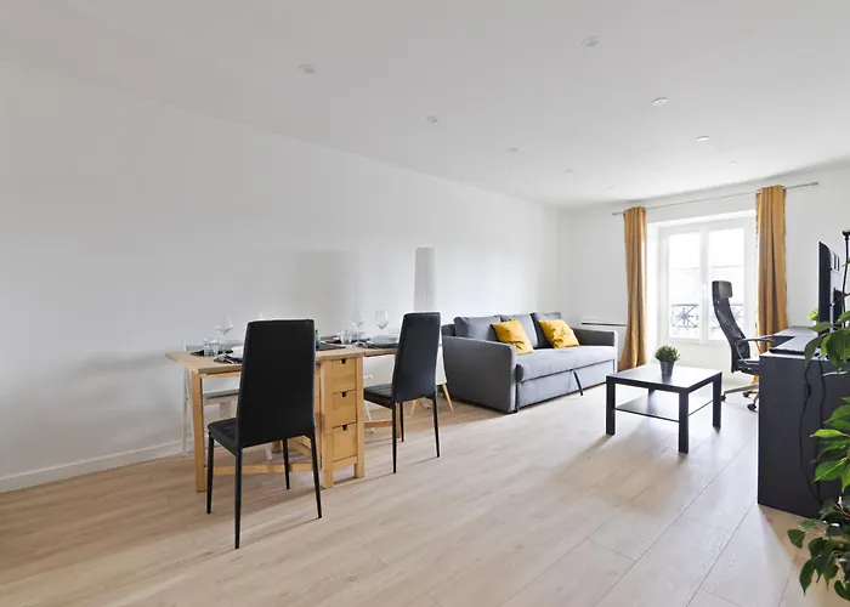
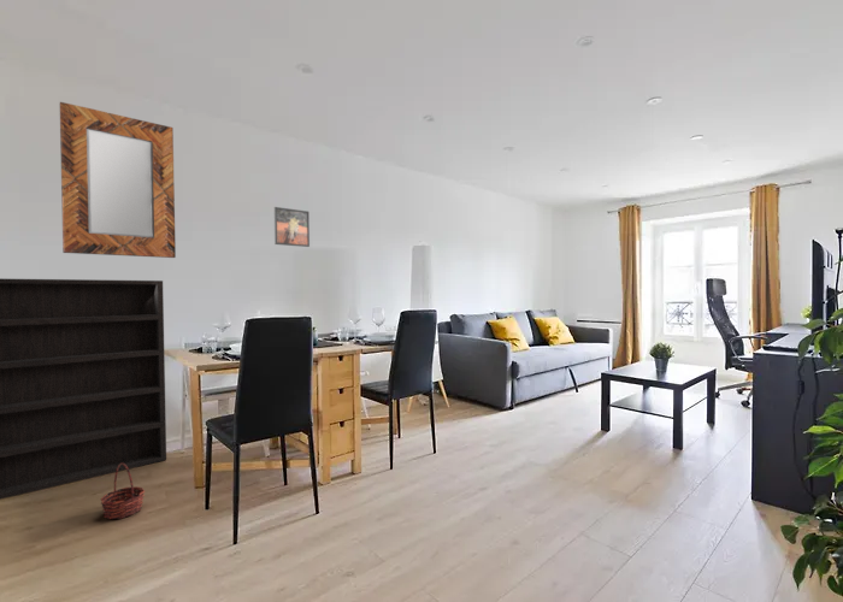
+ home mirror [59,101,177,259]
+ basket [100,464,146,520]
+ shelving unit [0,277,167,500]
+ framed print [273,206,311,248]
